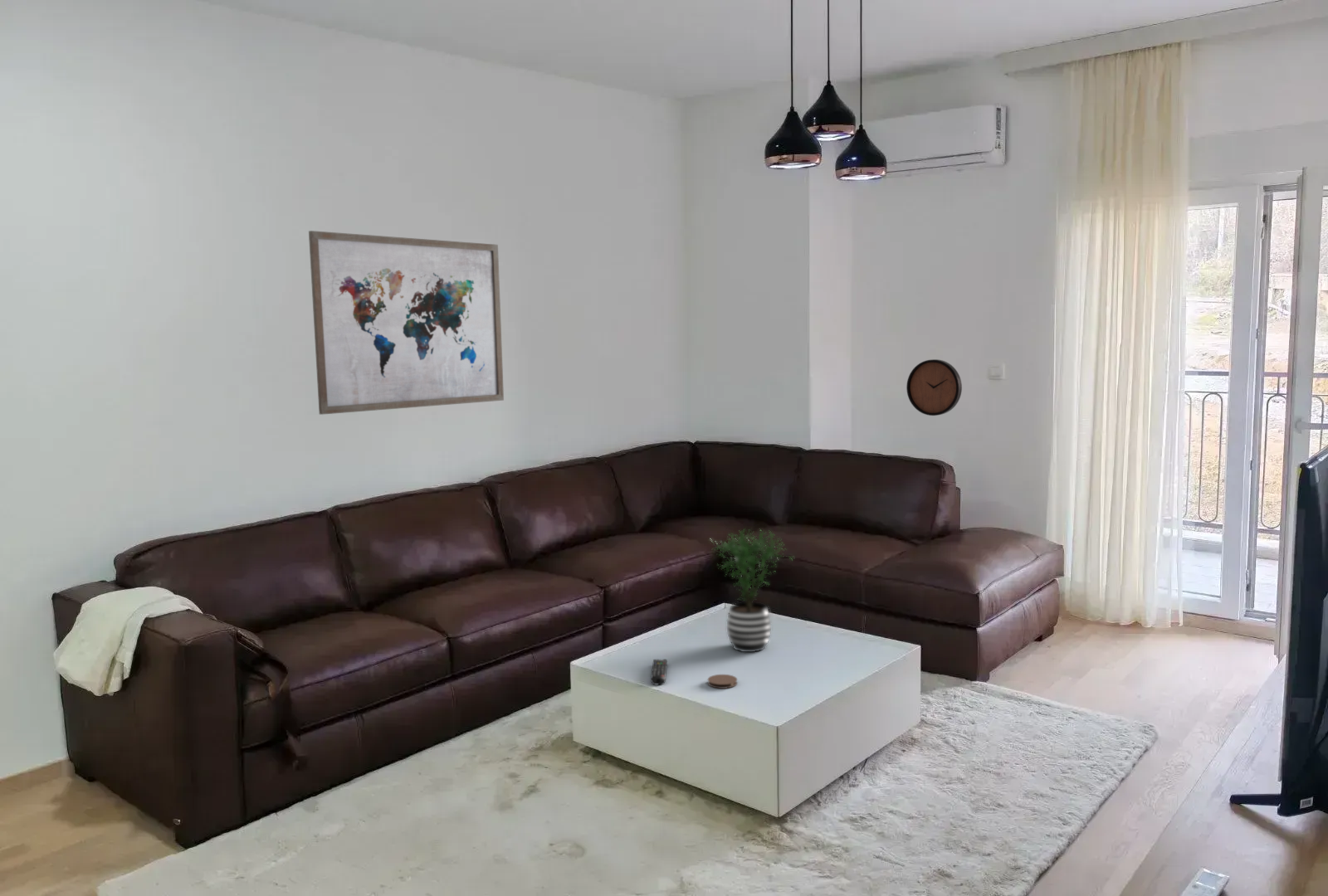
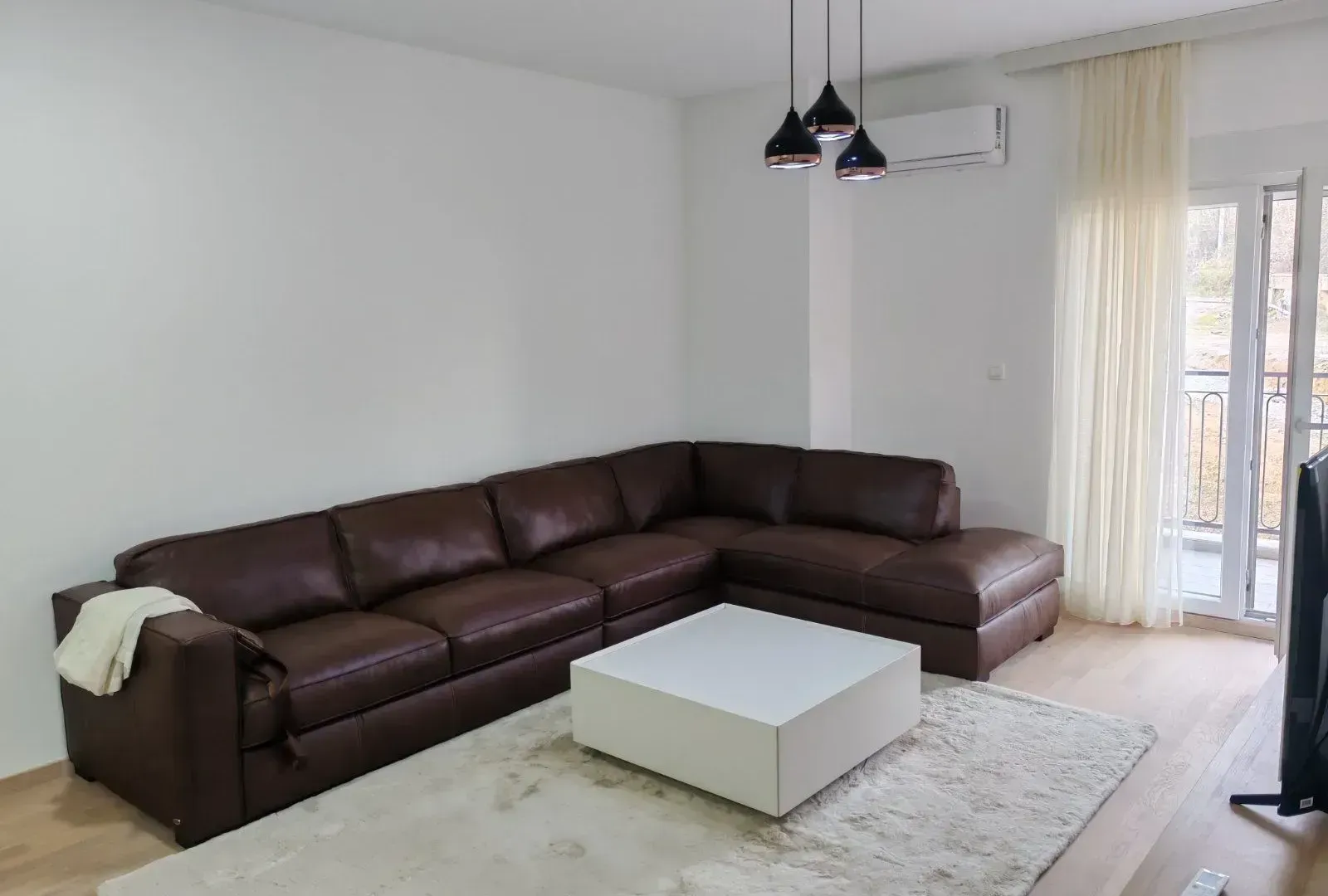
- clock [906,358,963,416]
- coaster [707,674,738,689]
- wall art [308,230,505,416]
- potted plant [710,527,797,653]
- remote control [650,659,668,685]
